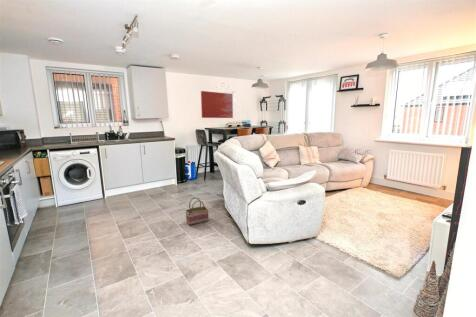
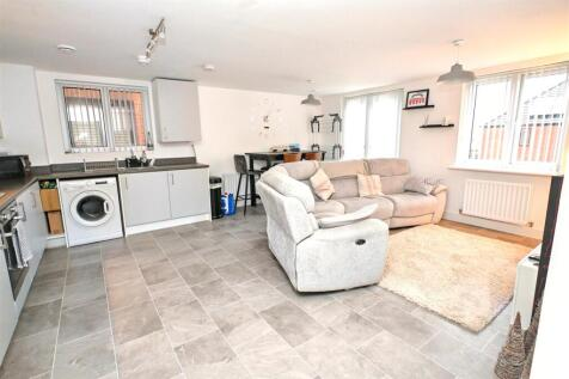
- wall art [200,90,234,119]
- basket [185,197,210,226]
